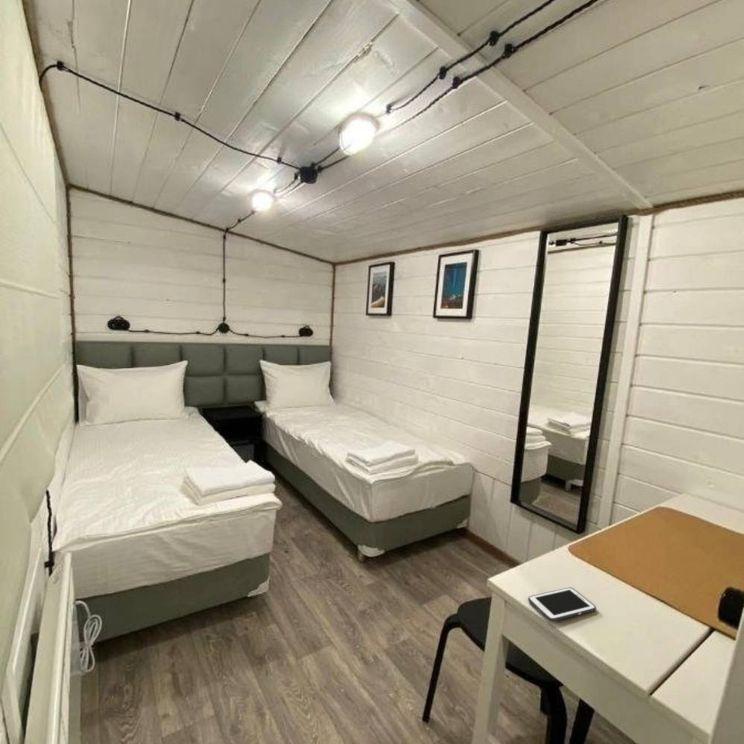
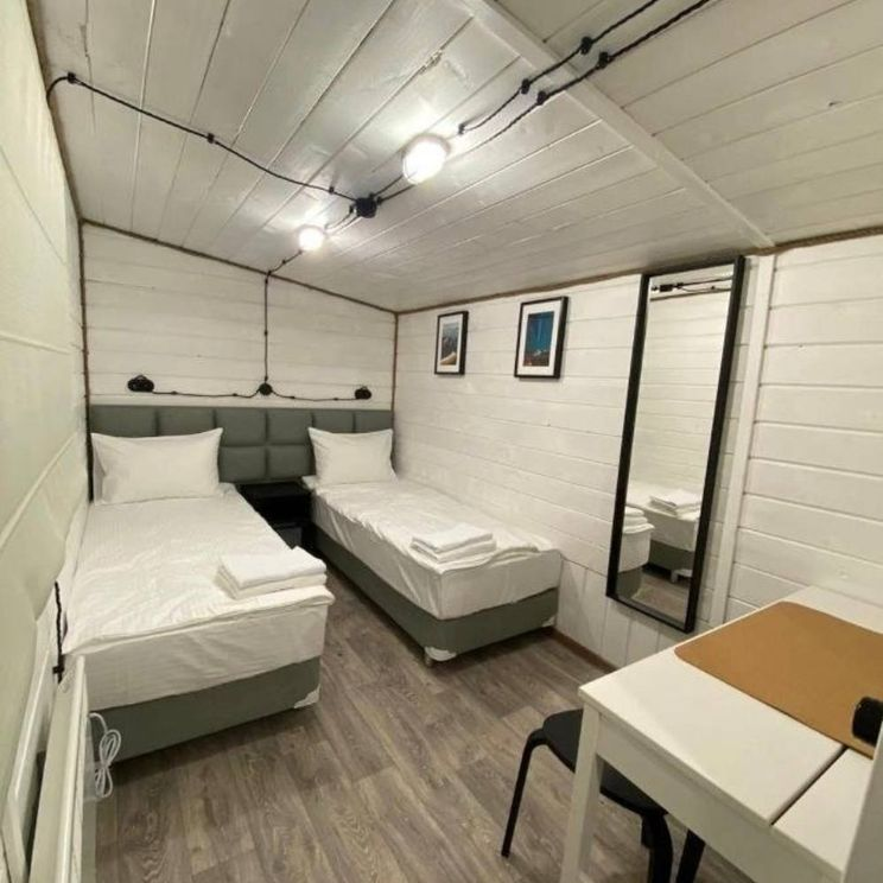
- cell phone [527,587,597,623]
